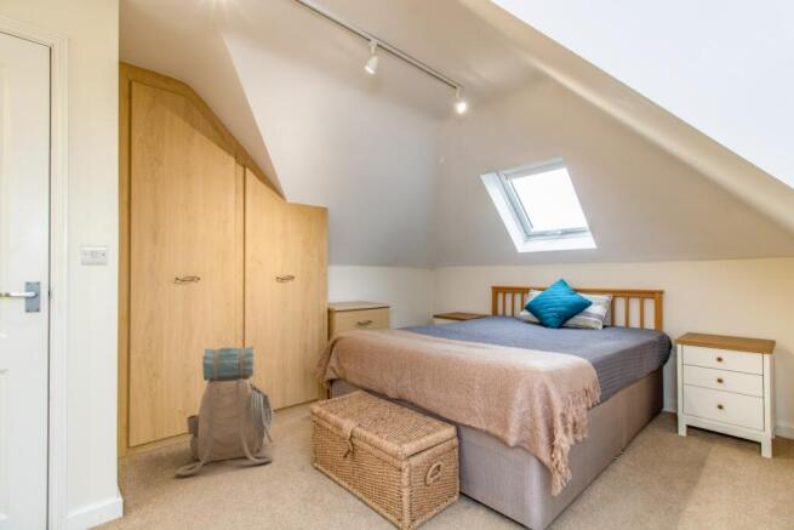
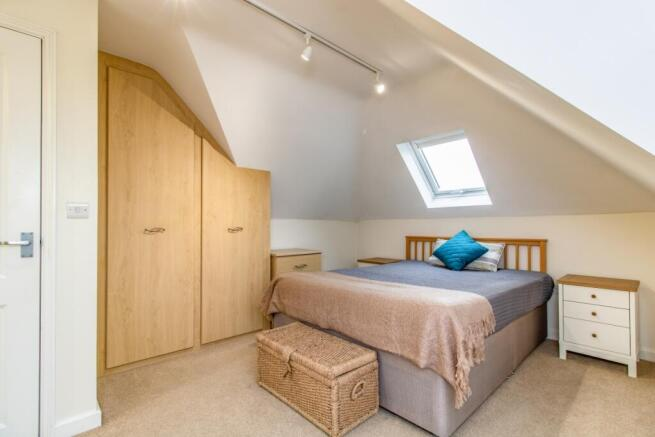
- backpack [175,346,275,475]
